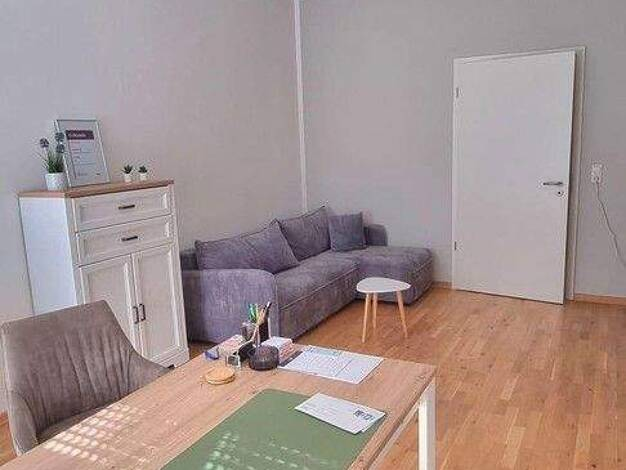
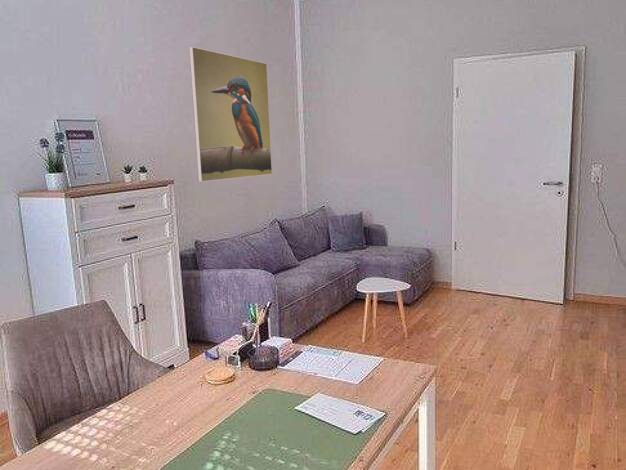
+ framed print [188,46,273,183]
